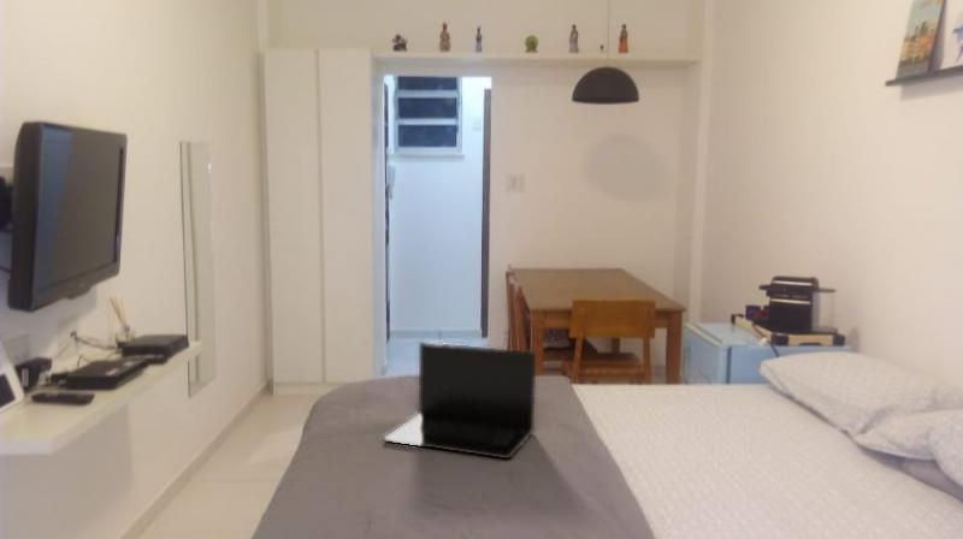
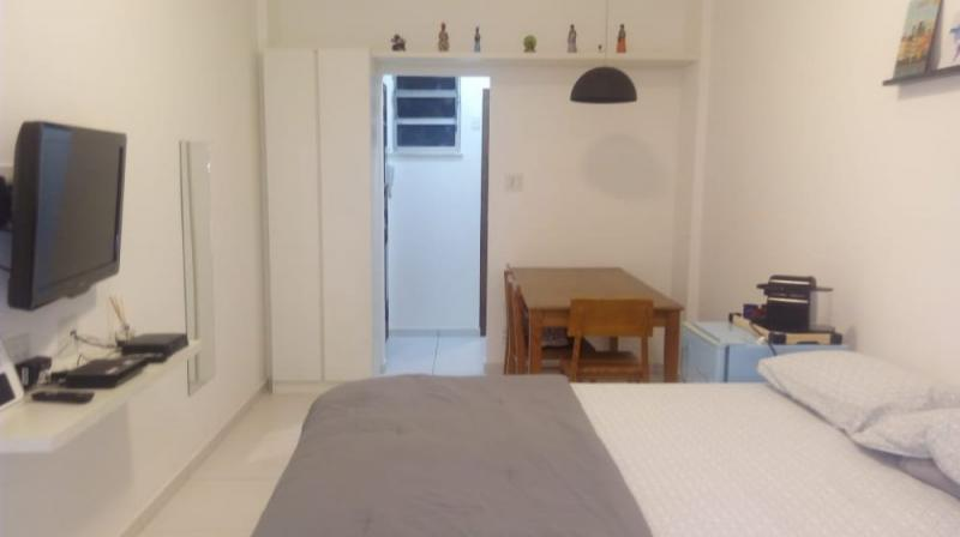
- laptop [383,340,537,460]
